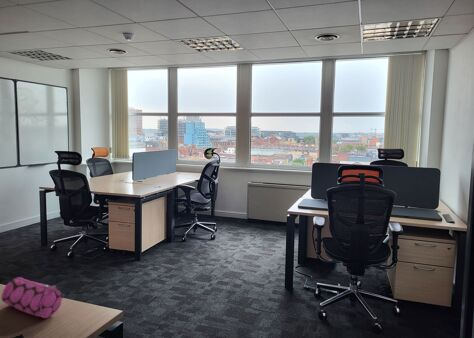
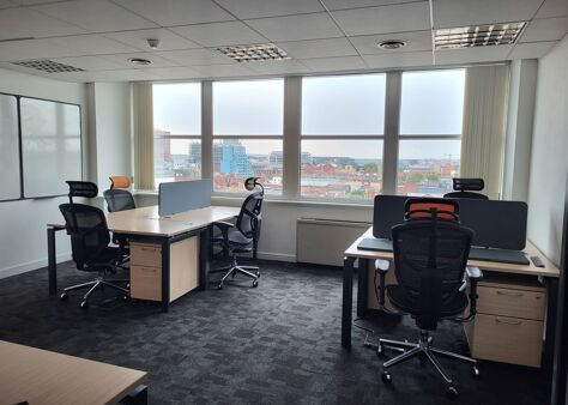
- pencil case [1,276,67,319]
